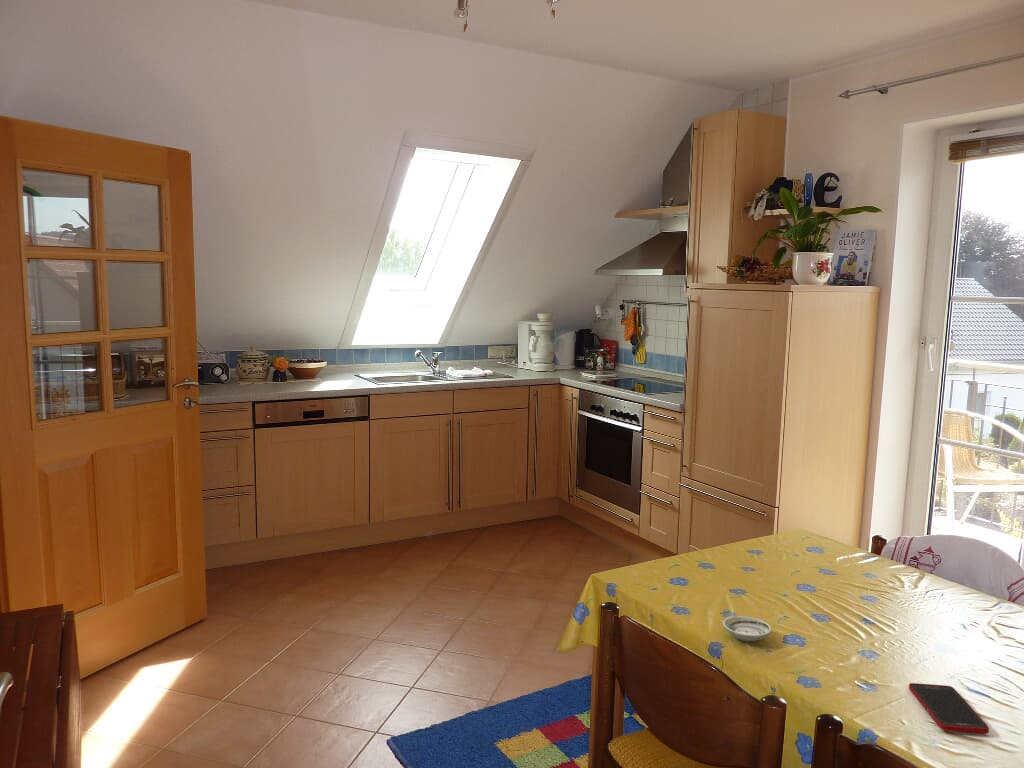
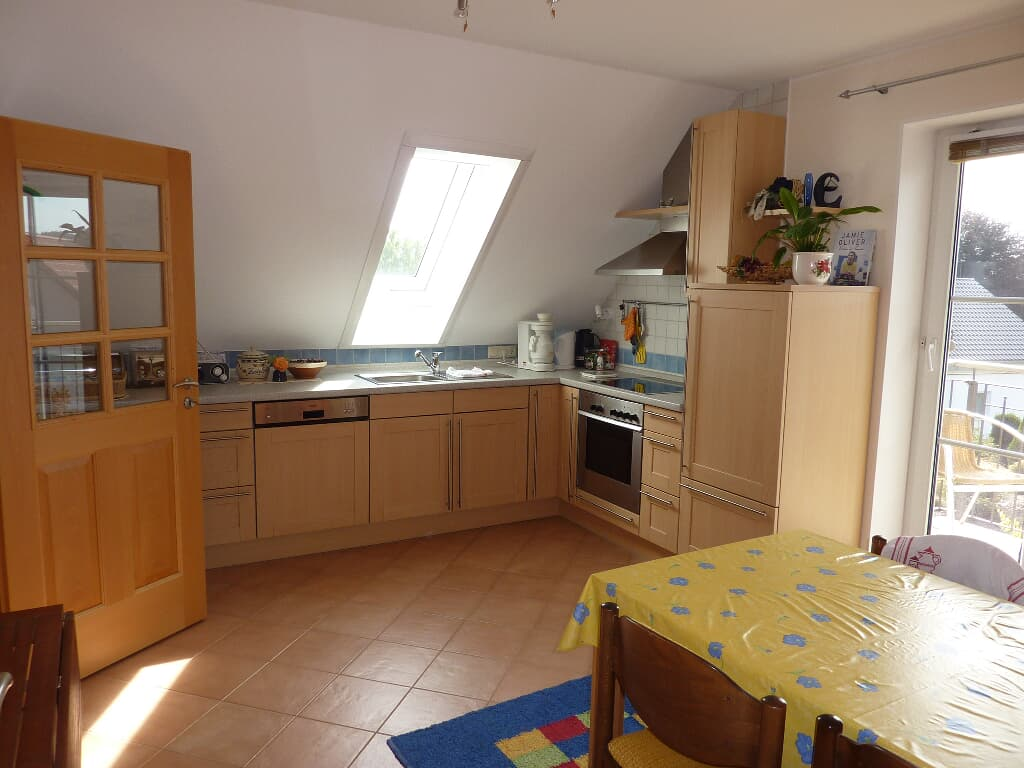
- cell phone [908,682,990,734]
- saucer [722,615,773,643]
